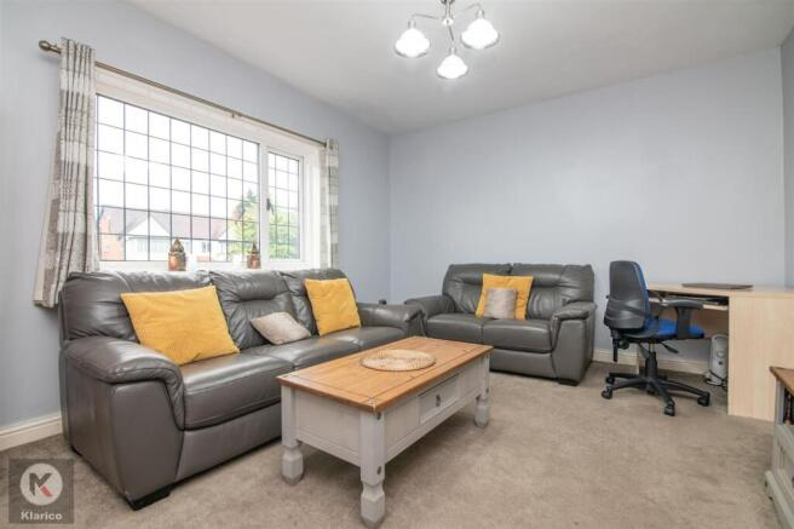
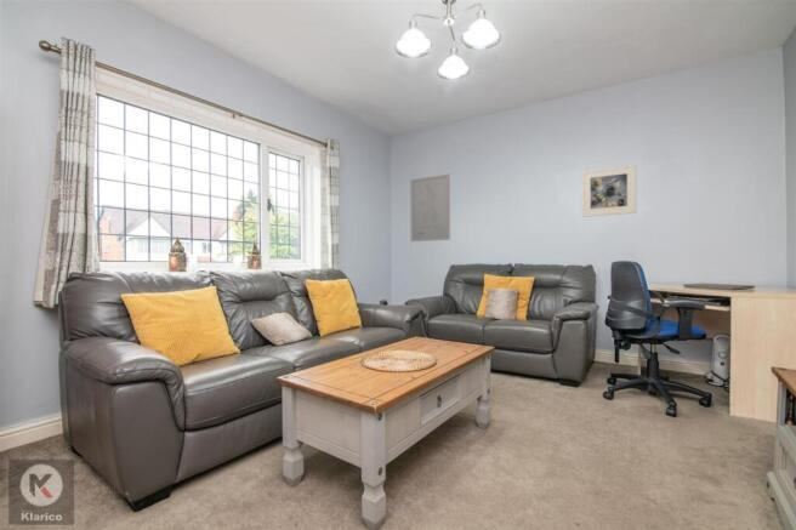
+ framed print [581,164,638,218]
+ wall art [410,173,451,243]
